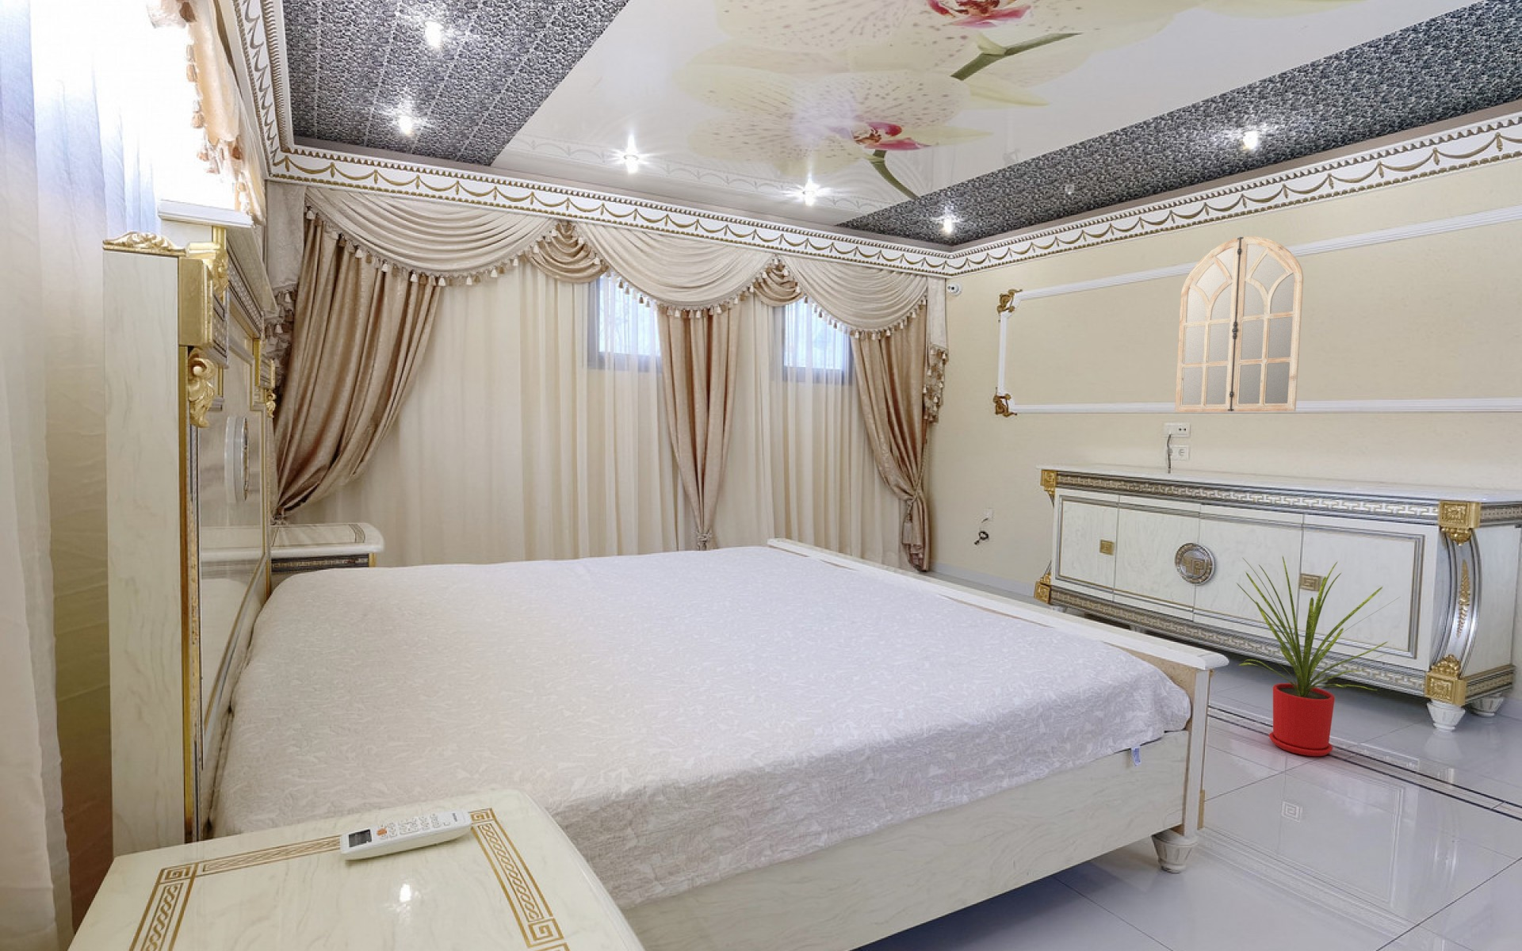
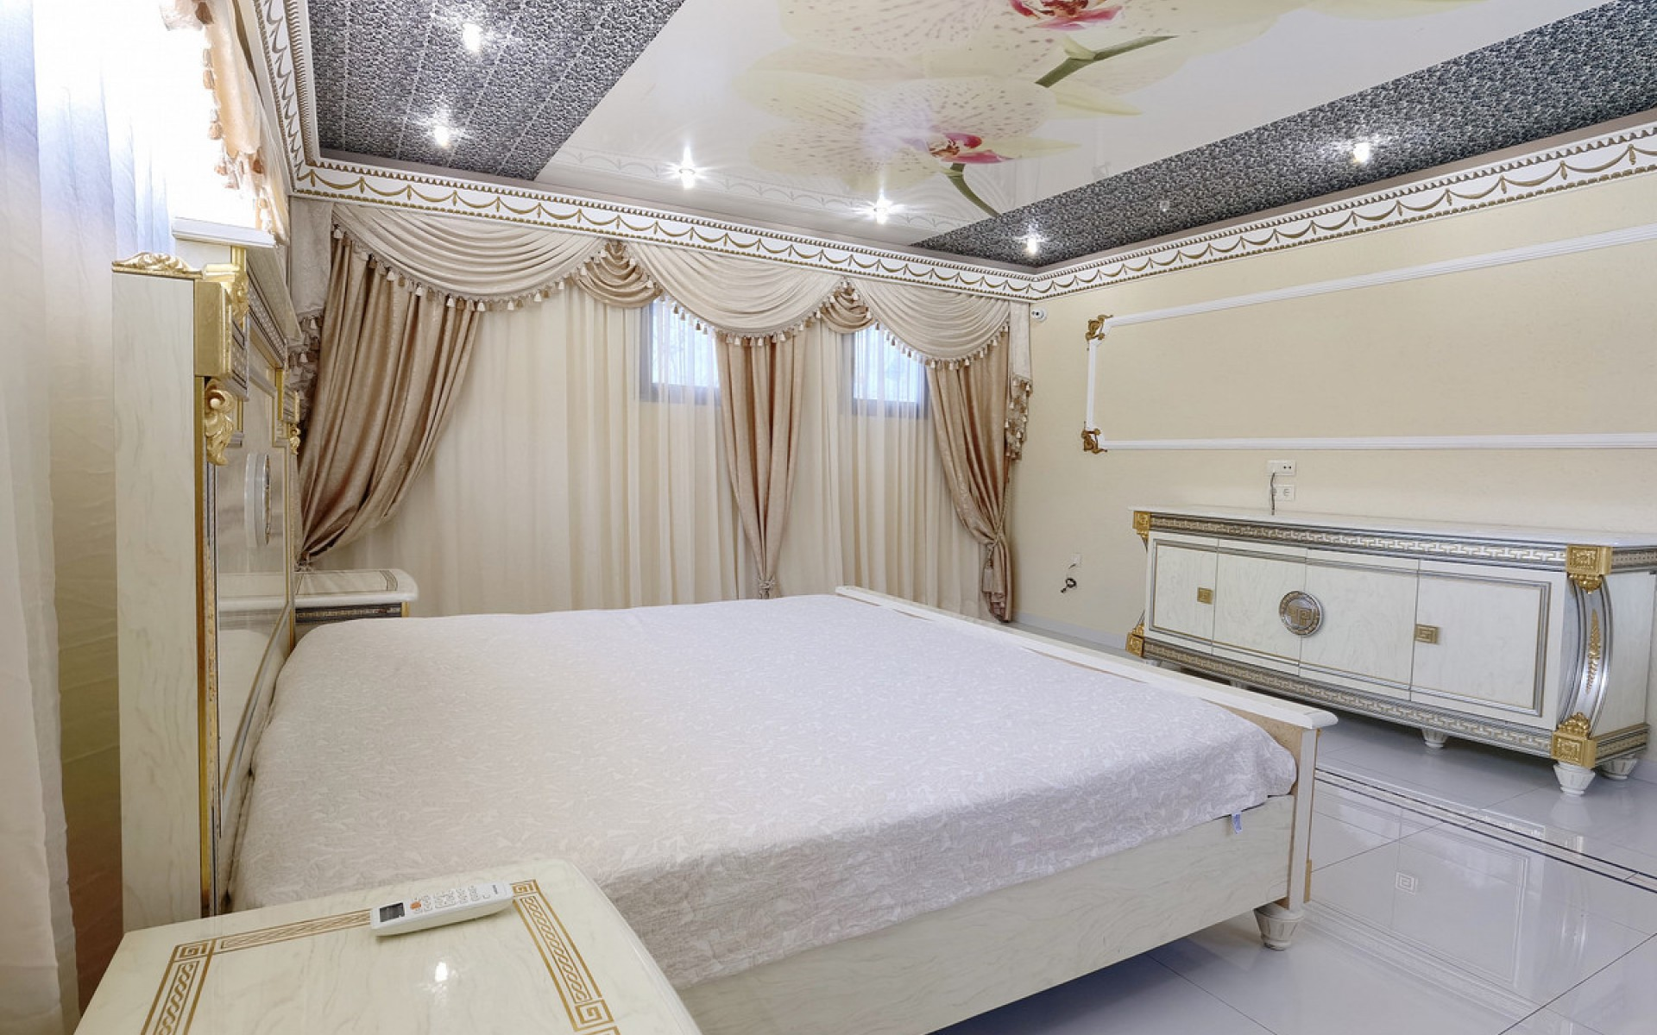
- house plant [1231,555,1400,757]
- home mirror [1174,236,1304,413]
